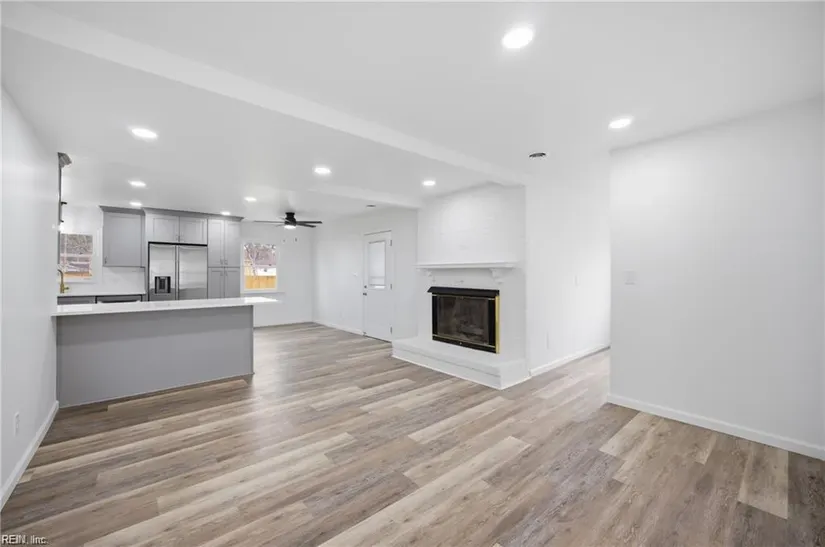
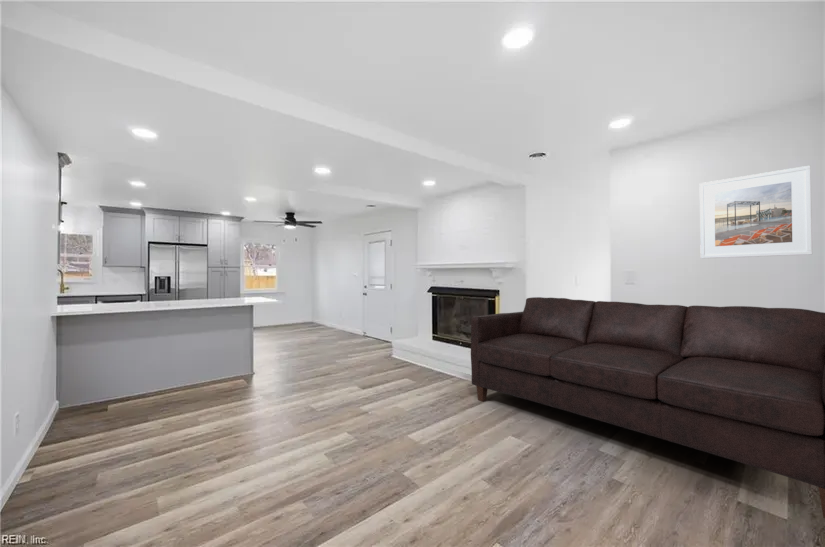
+ sofa [470,296,825,519]
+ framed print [699,165,813,260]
